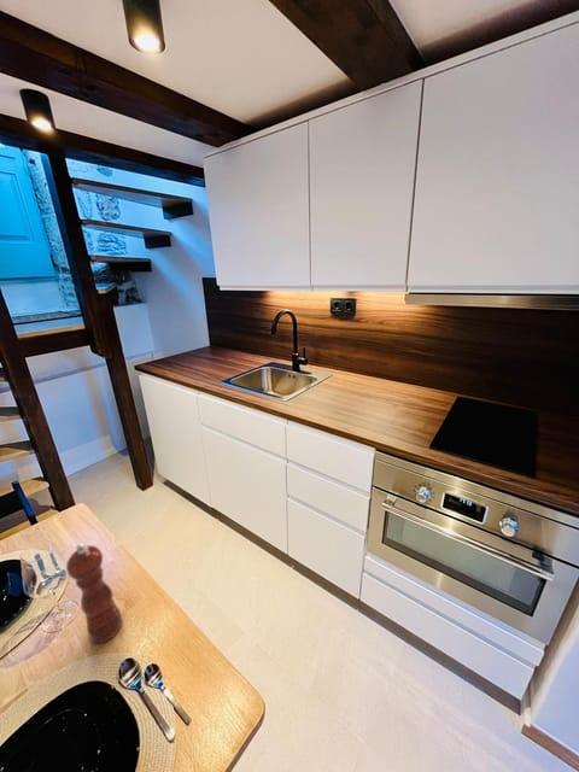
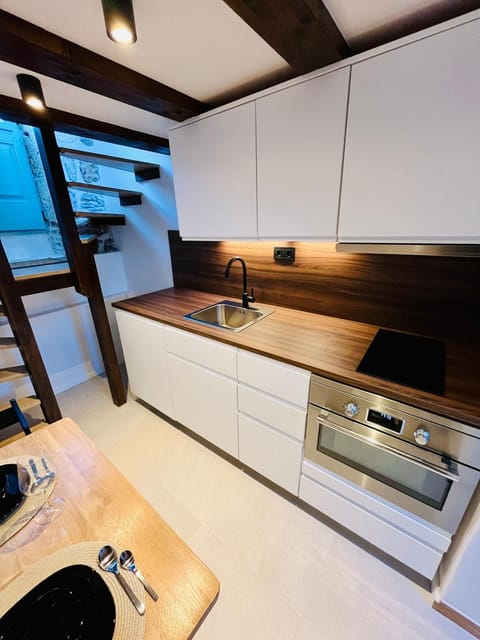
- pepper mill [65,543,123,644]
